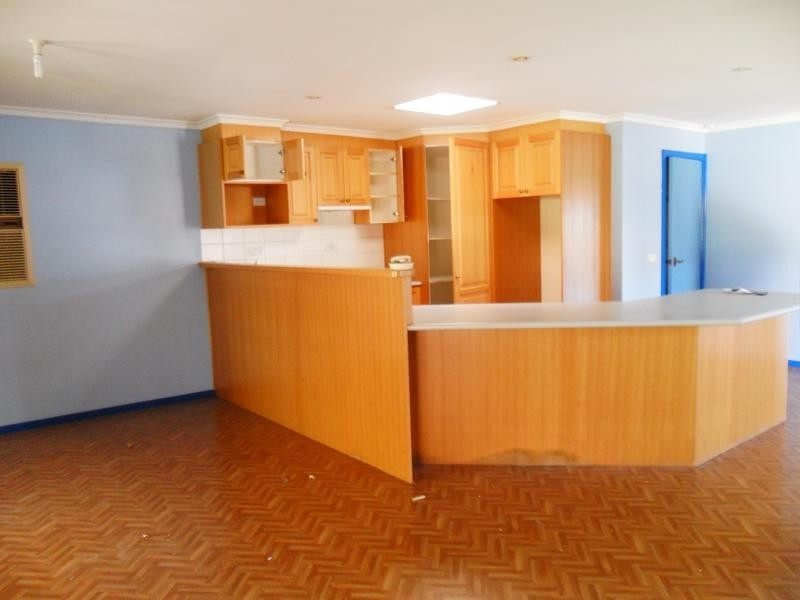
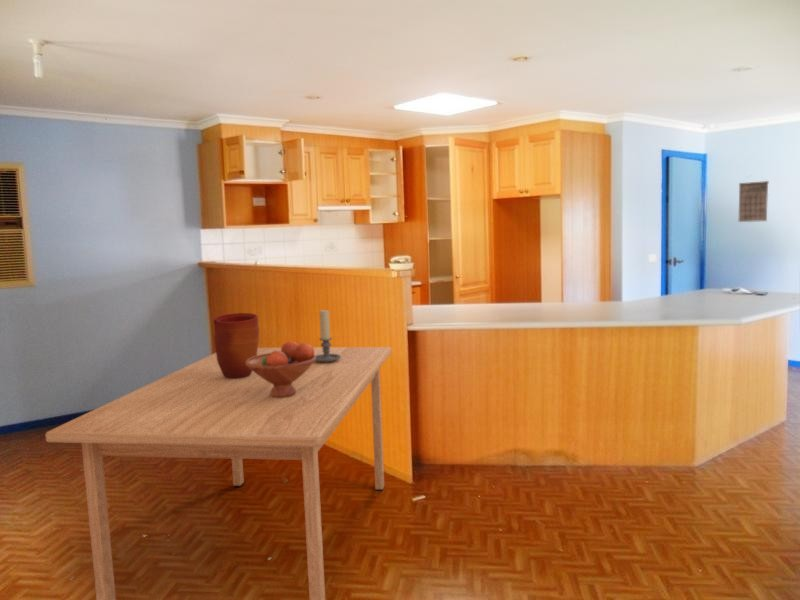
+ candle holder [315,309,341,363]
+ vase [213,312,260,379]
+ fruit bowl [245,340,316,398]
+ calendar [738,175,770,223]
+ table [44,346,393,600]
